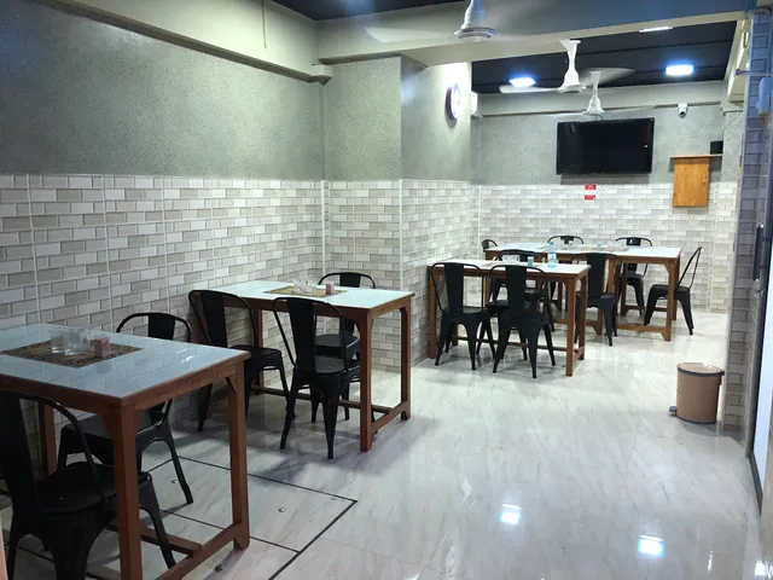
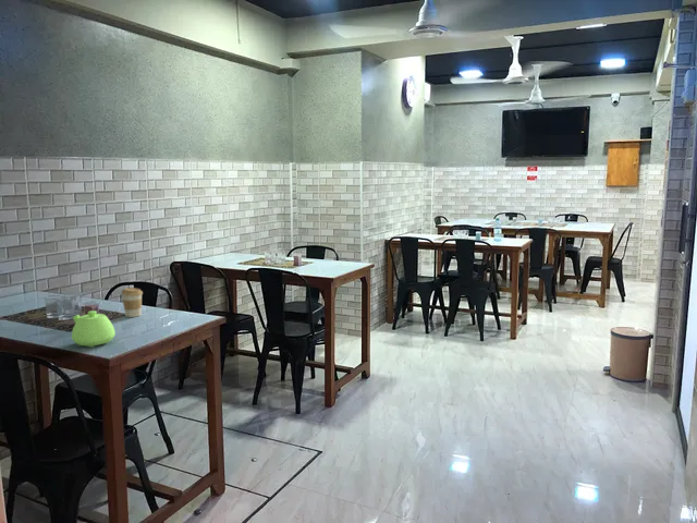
+ teapot [71,309,117,348]
+ coffee cup [121,287,144,318]
